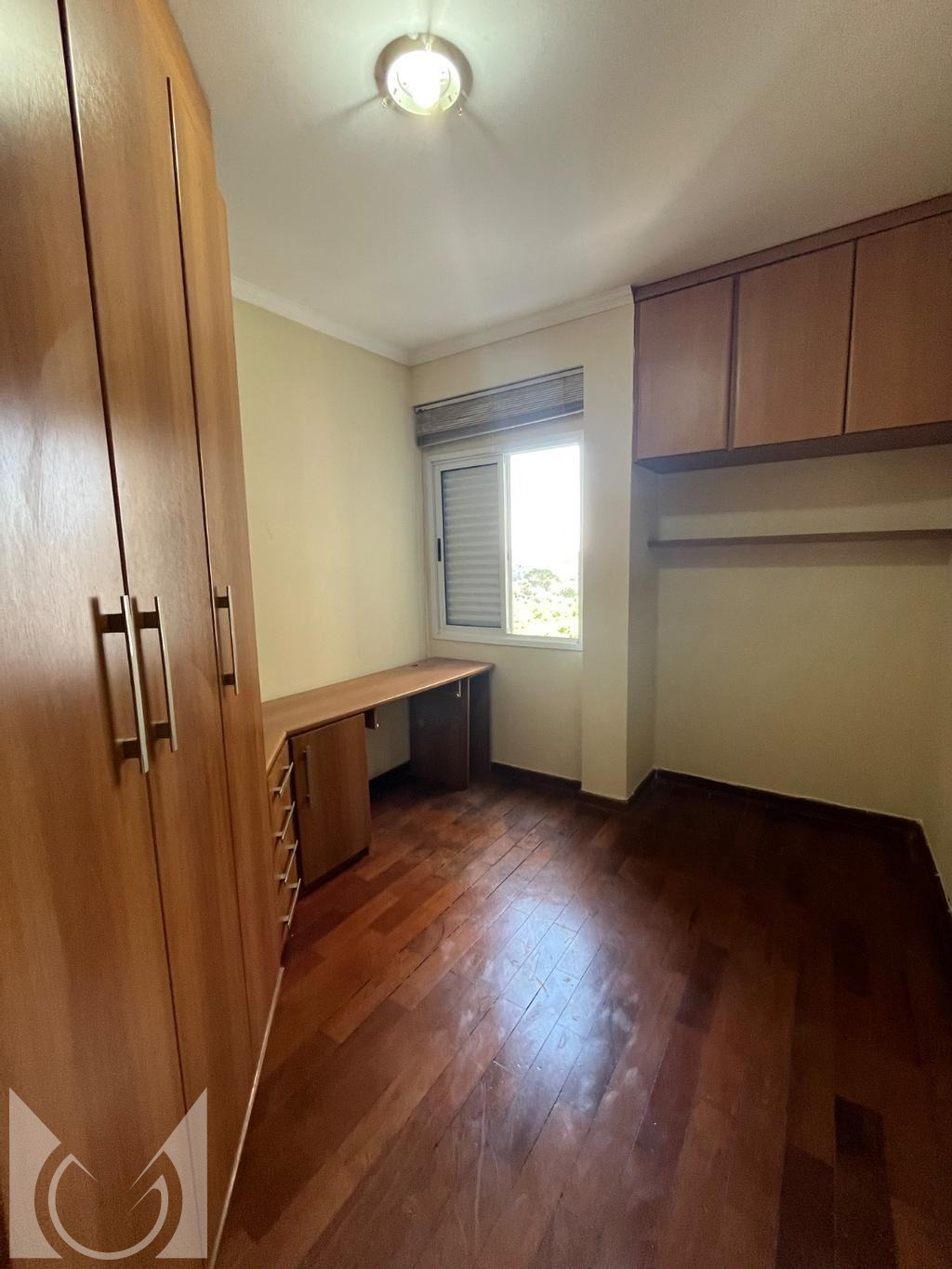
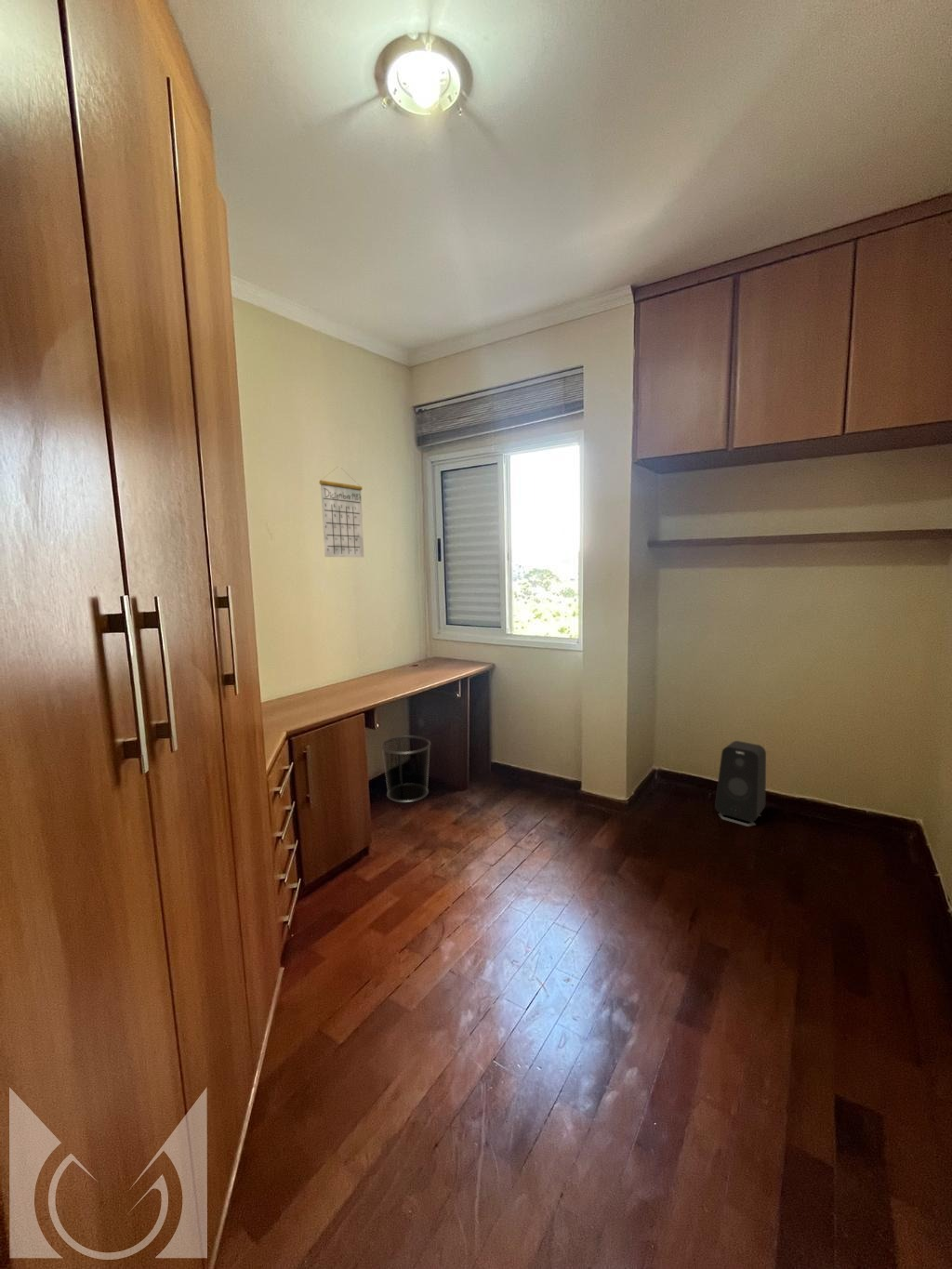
+ waste bin [380,734,431,803]
+ calendar [319,467,364,558]
+ speaker [714,740,767,827]
